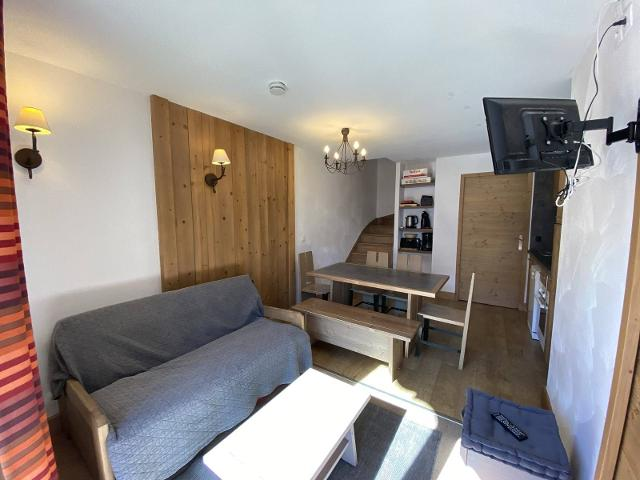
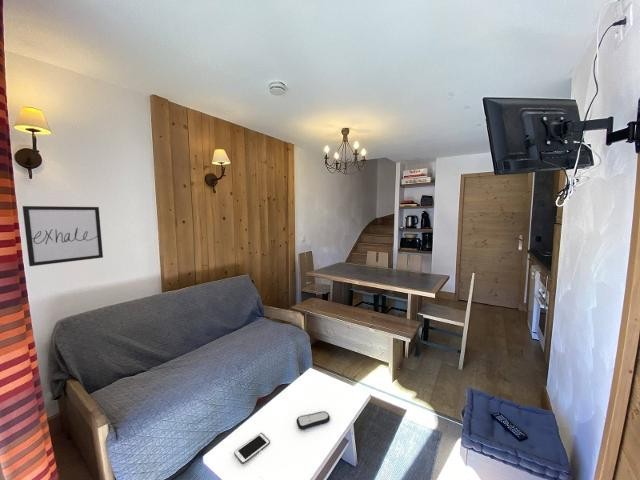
+ remote control [296,411,331,431]
+ wall art [22,205,104,267]
+ cell phone [233,432,271,465]
